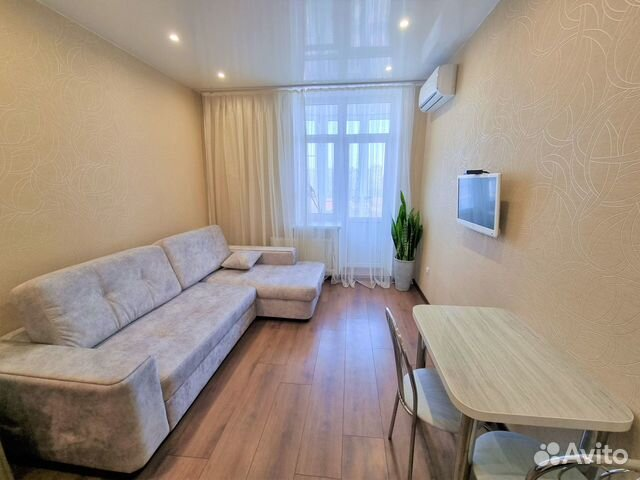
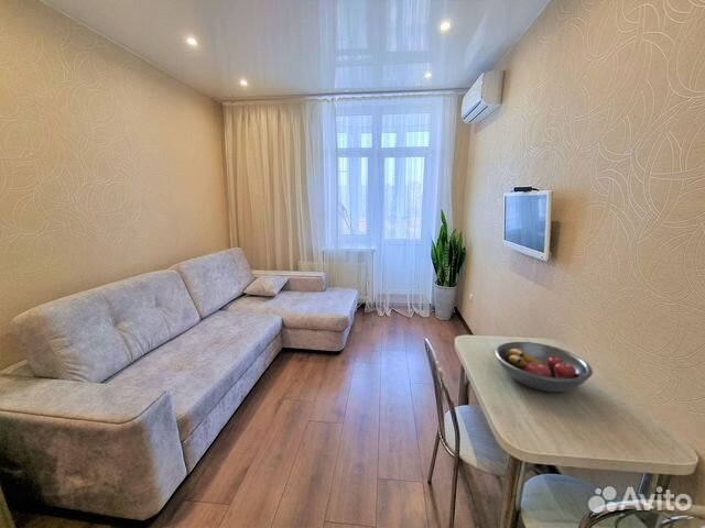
+ fruit bowl [495,341,594,393]
